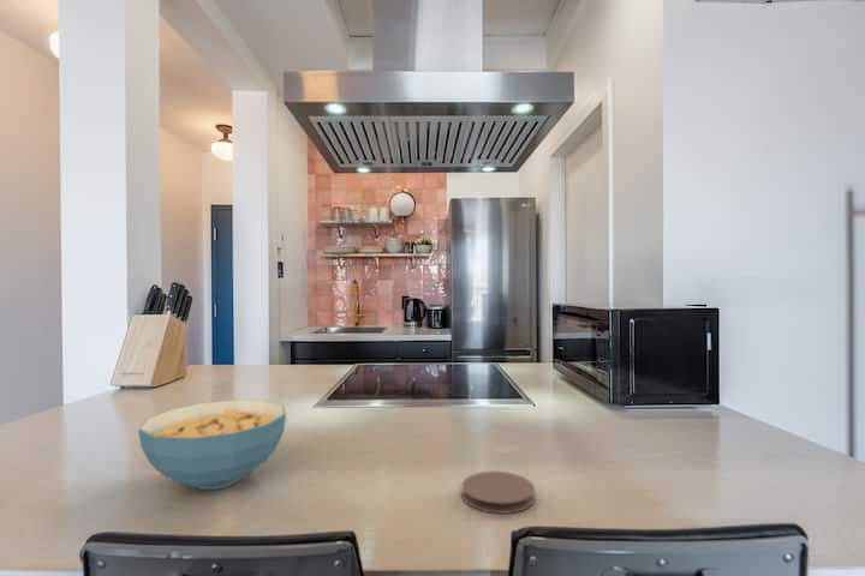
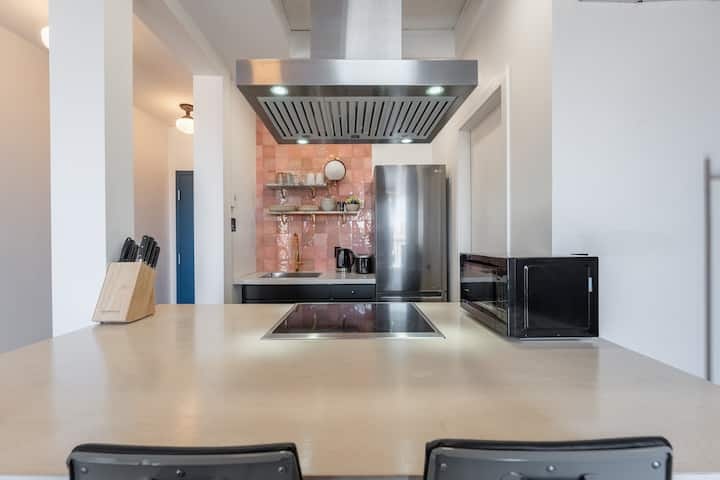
- coaster [460,470,536,515]
- cereal bowl [137,398,287,491]
